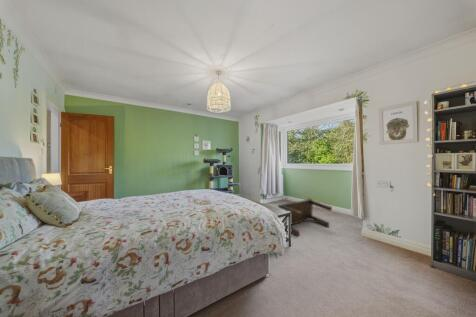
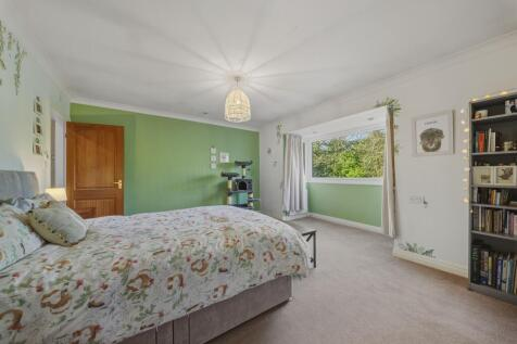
- bench [277,197,333,237]
